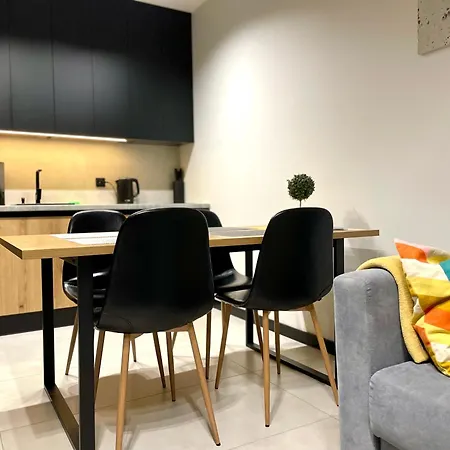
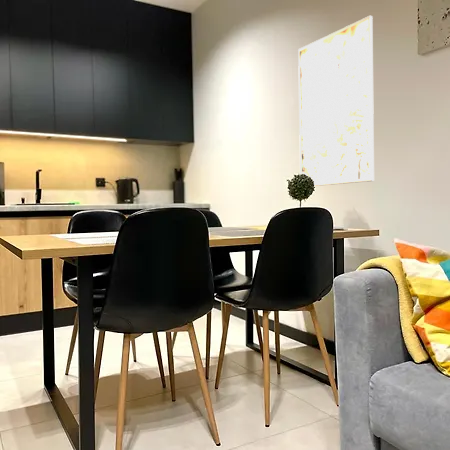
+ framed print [297,15,375,187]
